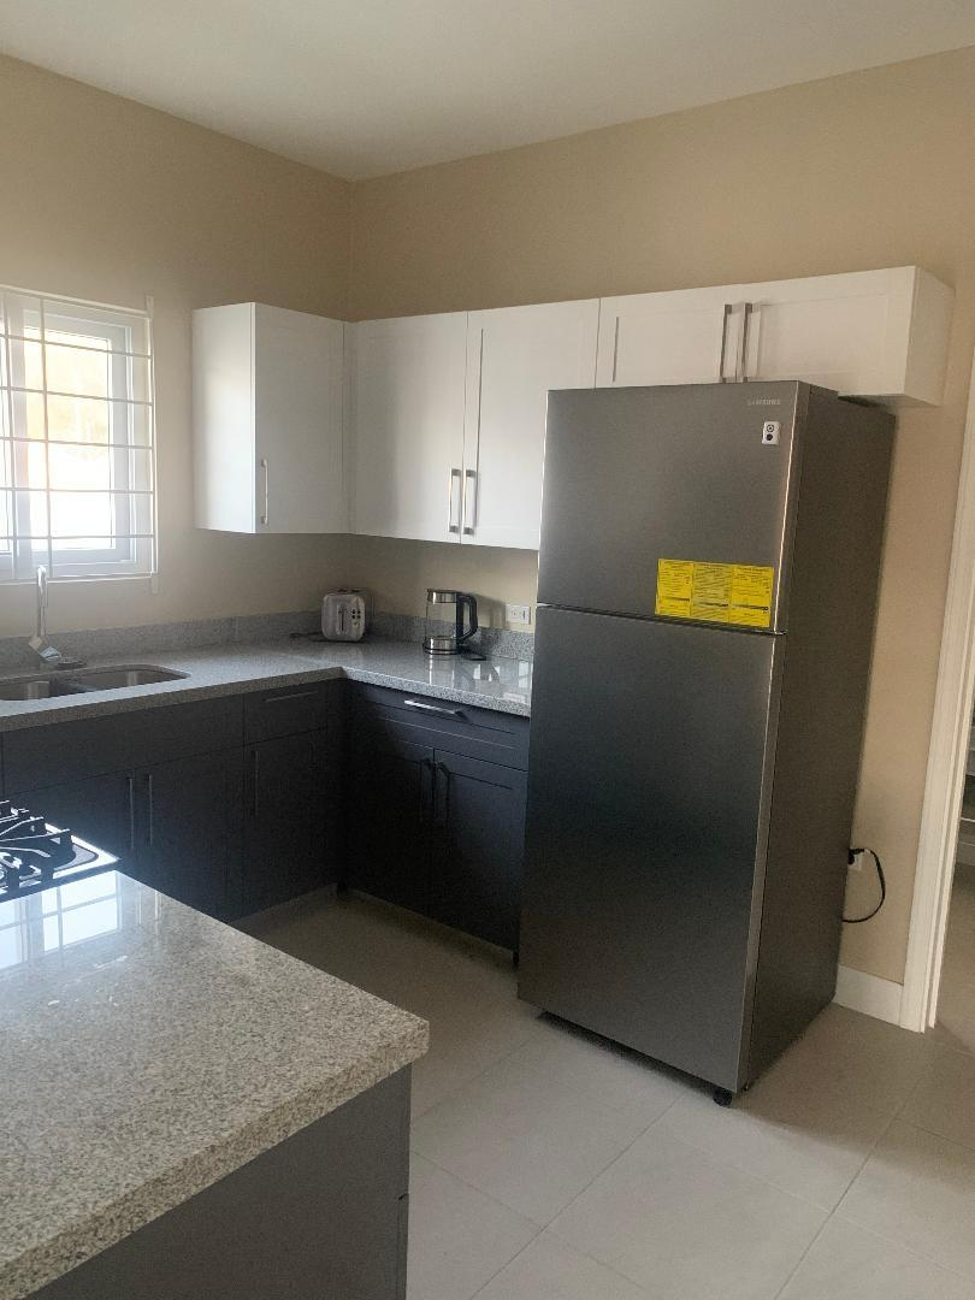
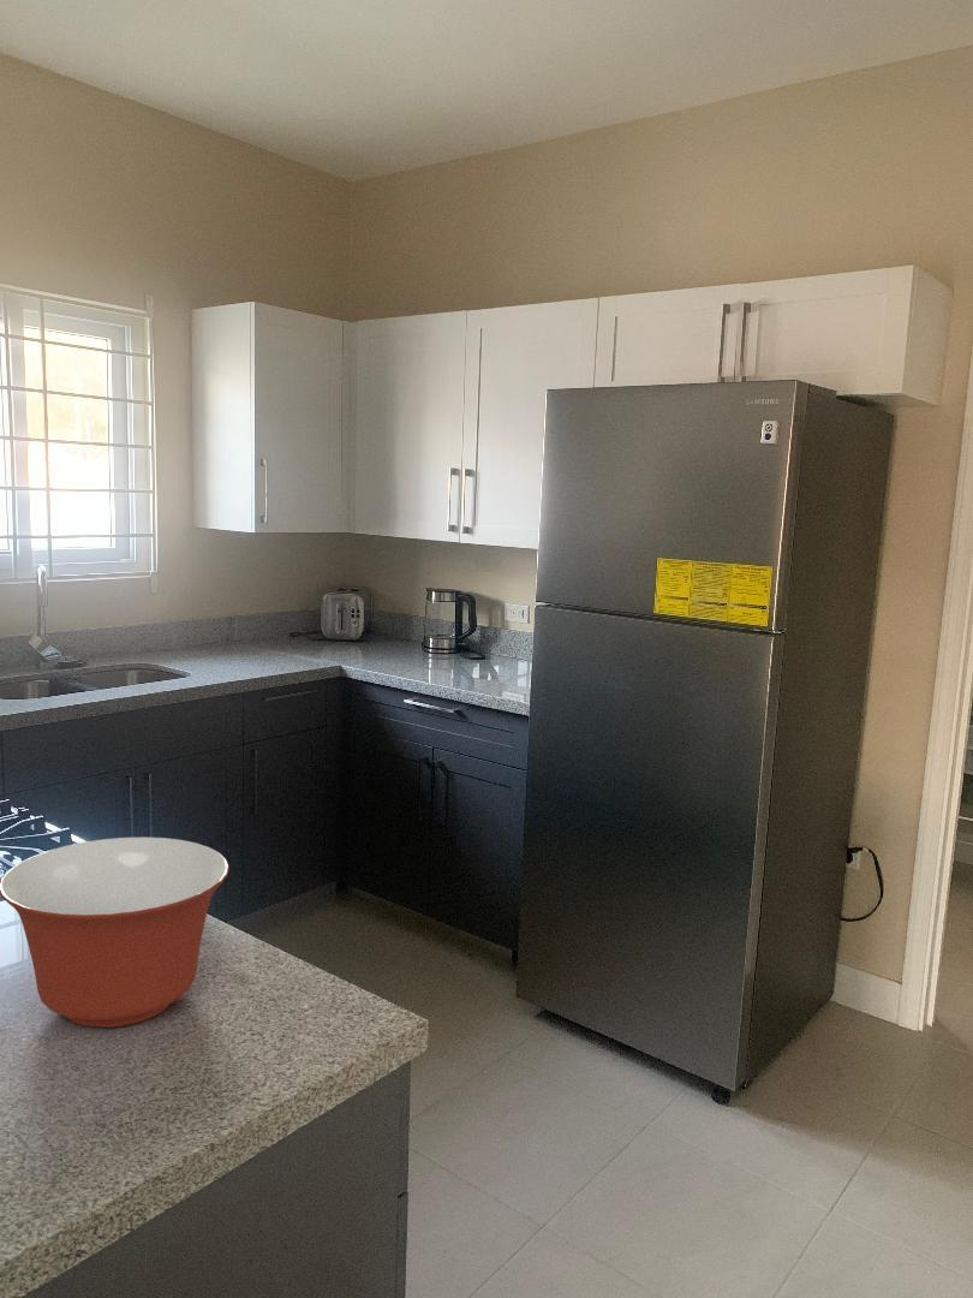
+ mixing bowl [0,836,231,1029]
